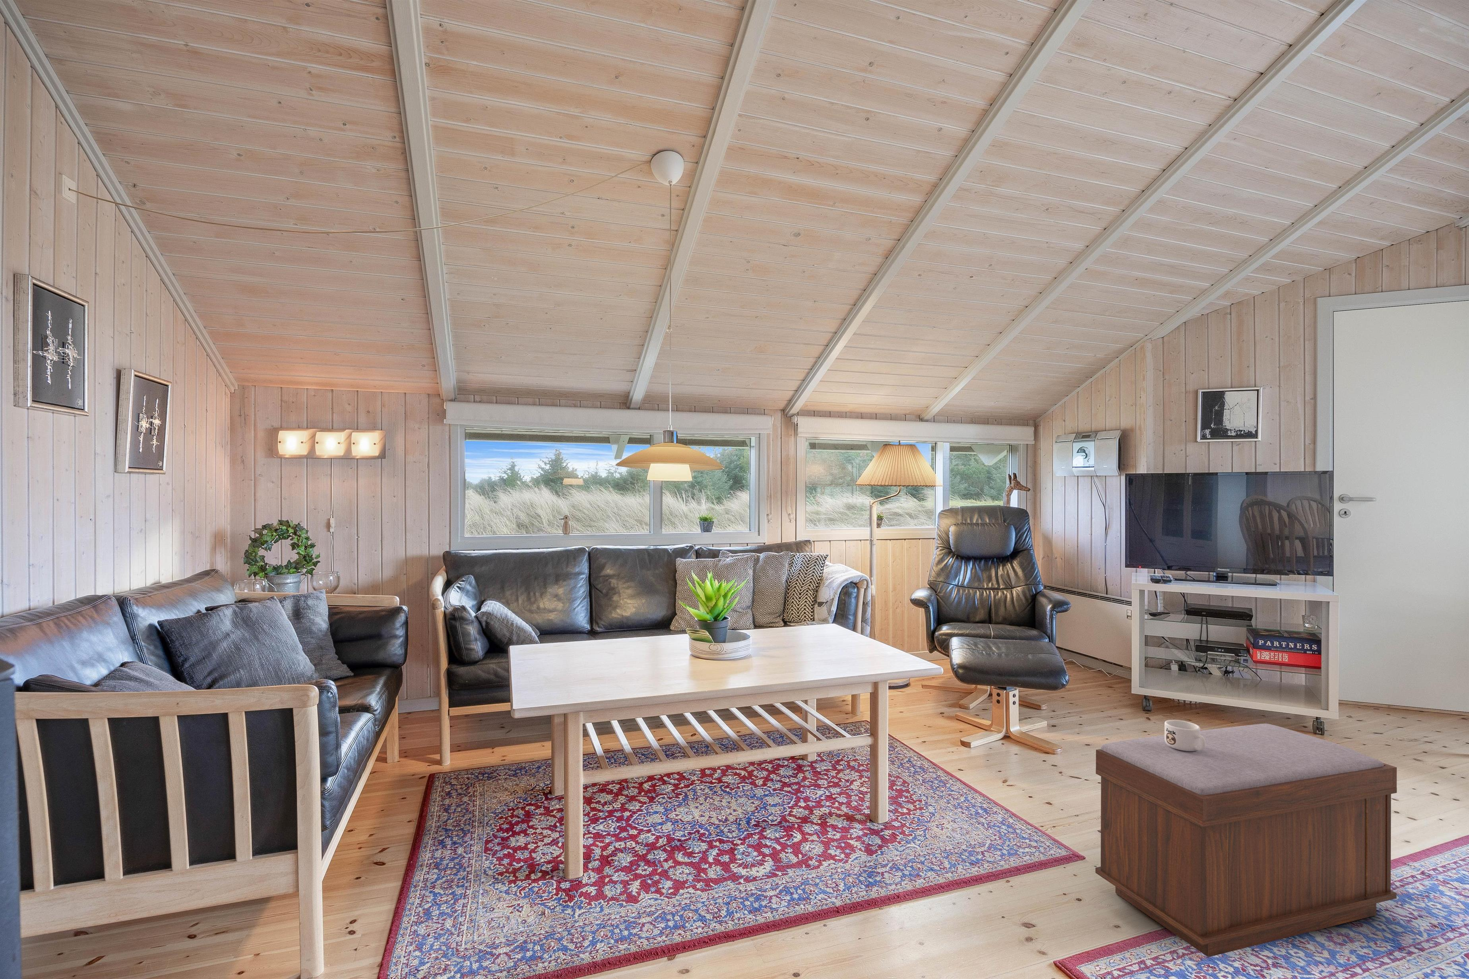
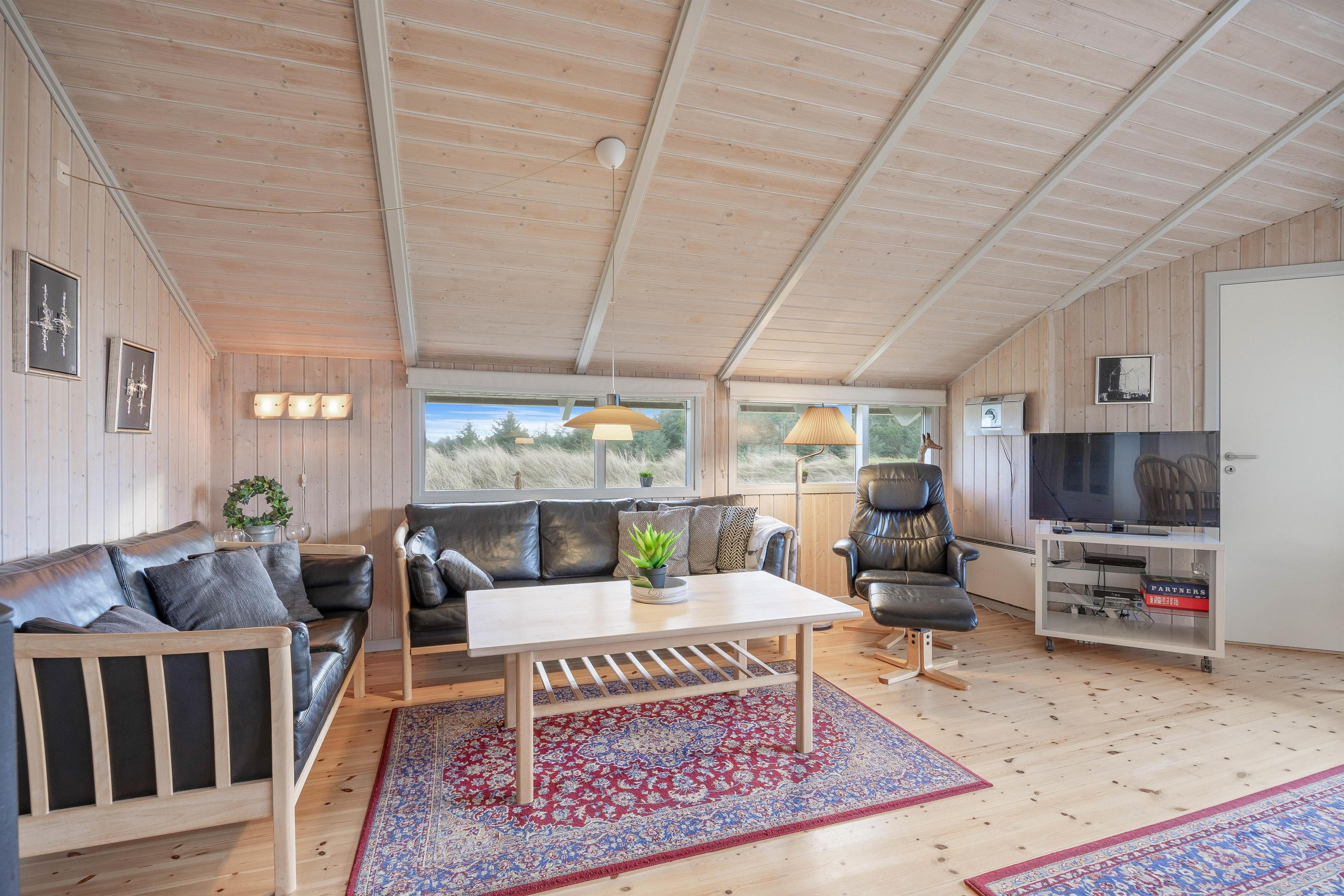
- mug [1164,720,1206,752]
- bench [1095,723,1397,957]
